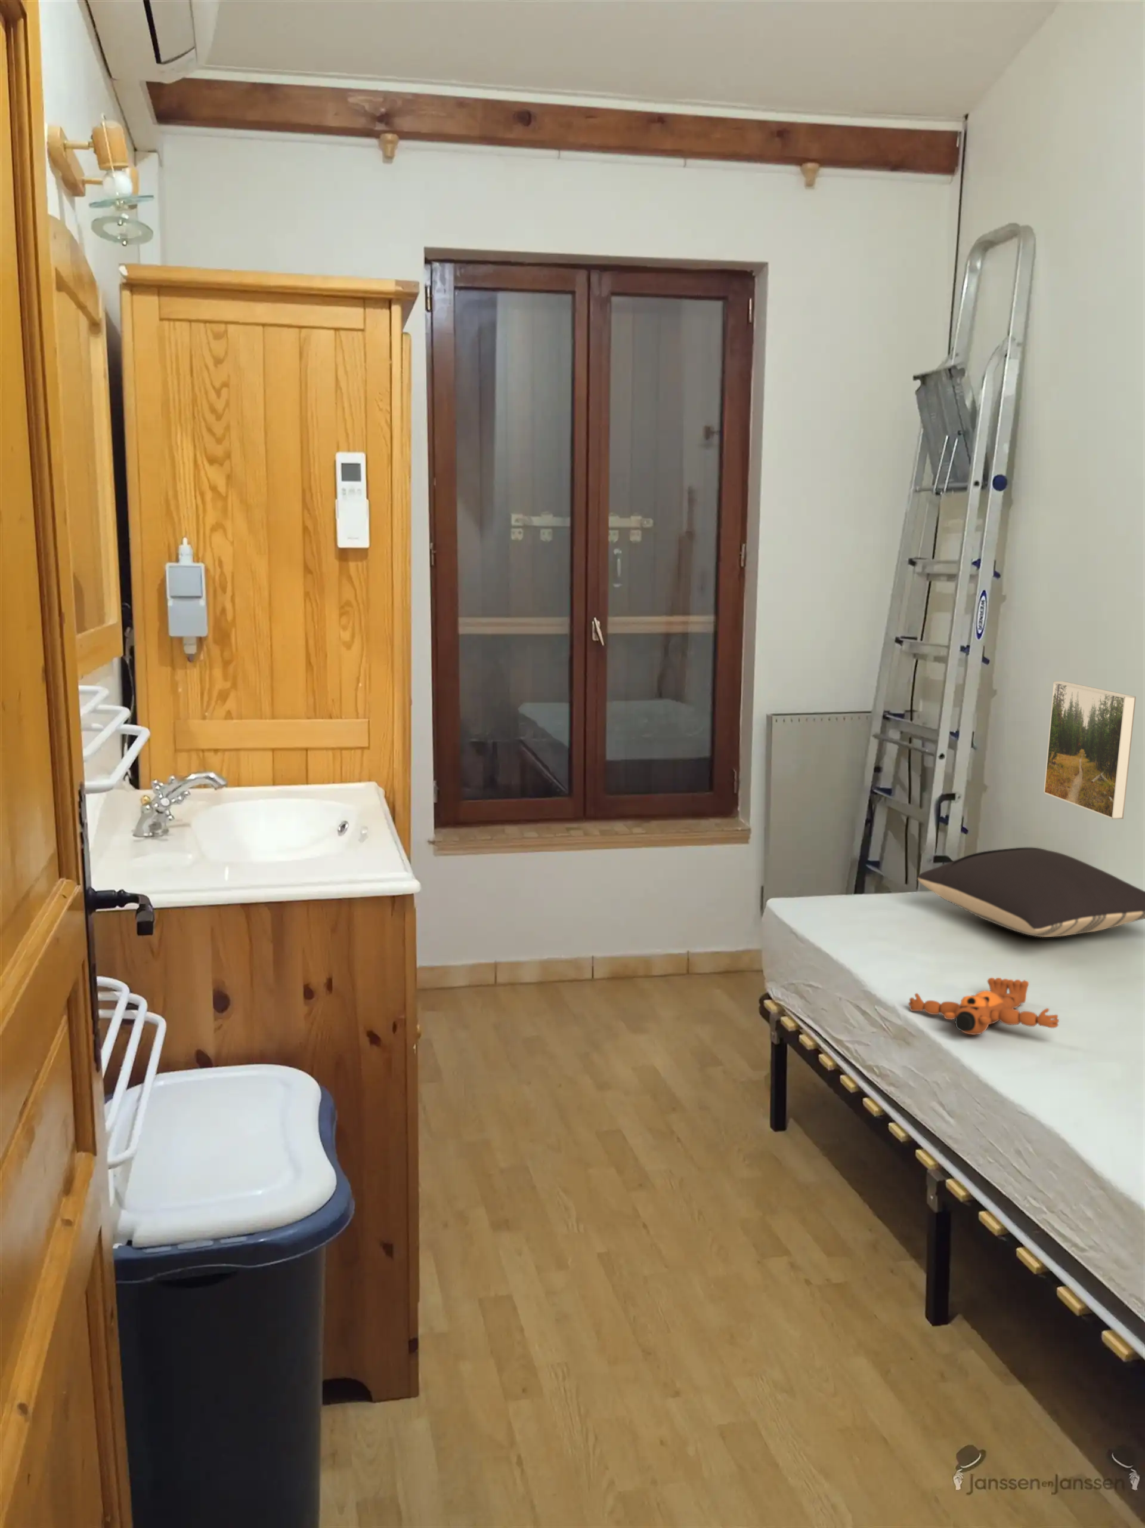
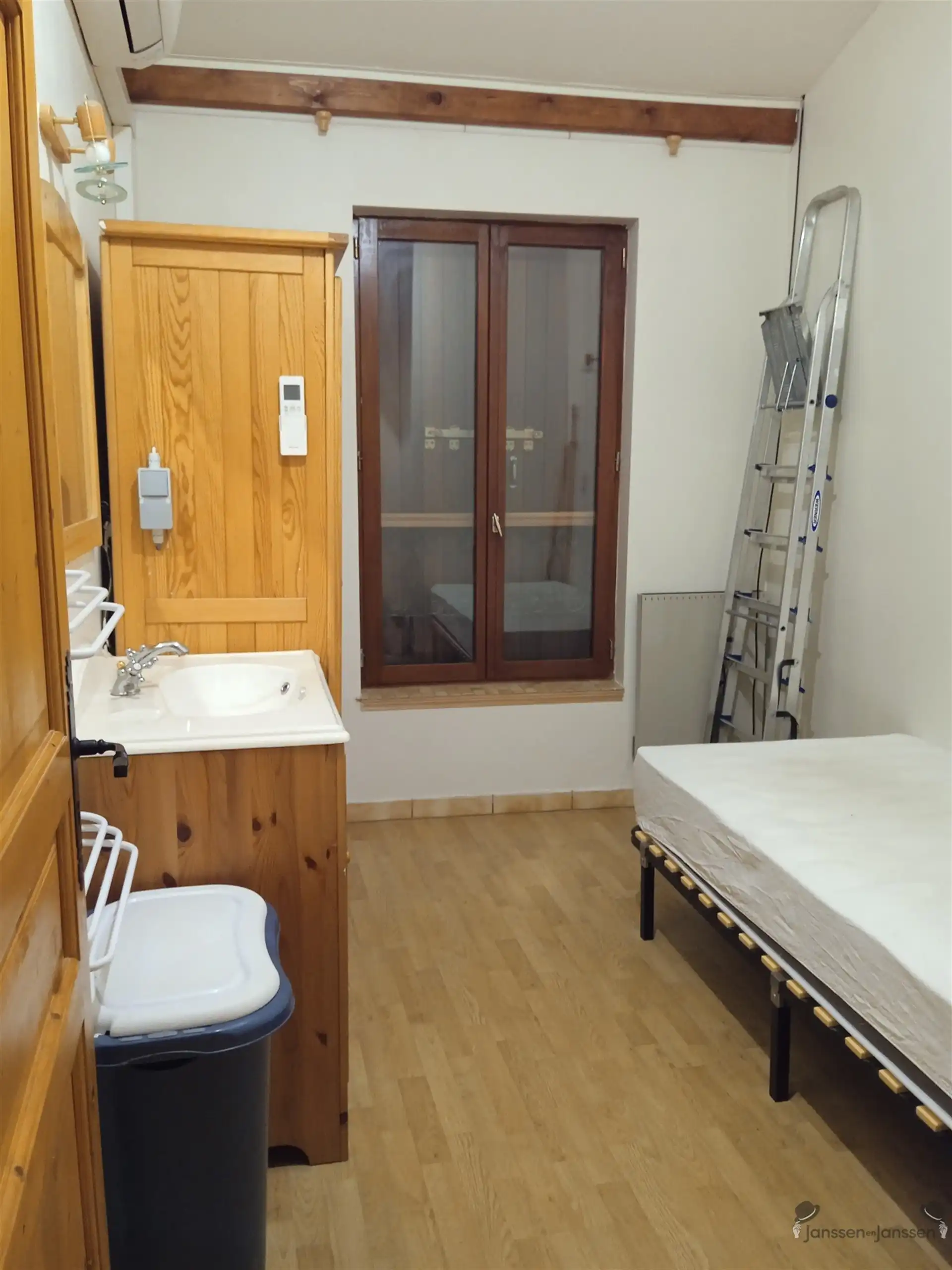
- teddy bear [908,977,1060,1036]
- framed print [1043,681,1137,821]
- pillow [918,847,1145,937]
